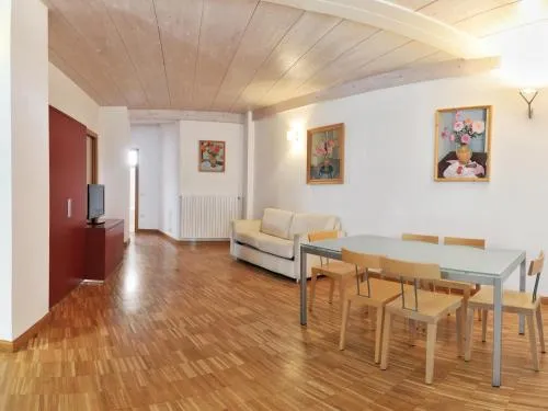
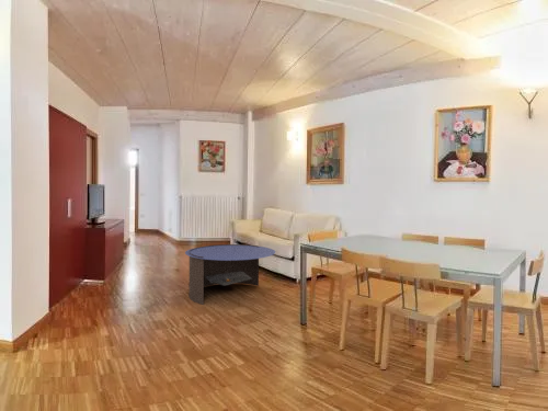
+ coffee table [184,243,276,306]
